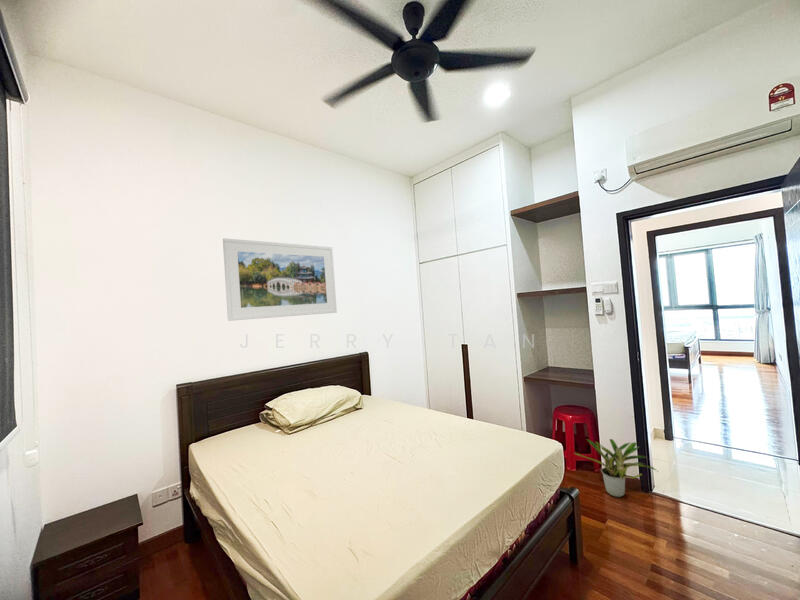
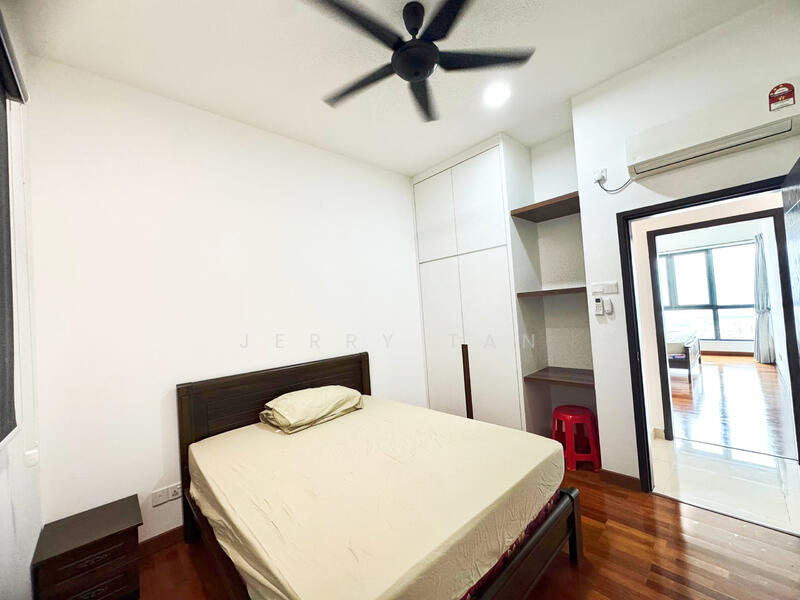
- potted plant [573,438,658,498]
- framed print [222,237,338,322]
